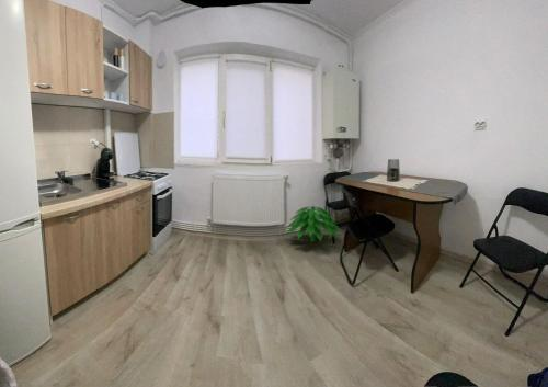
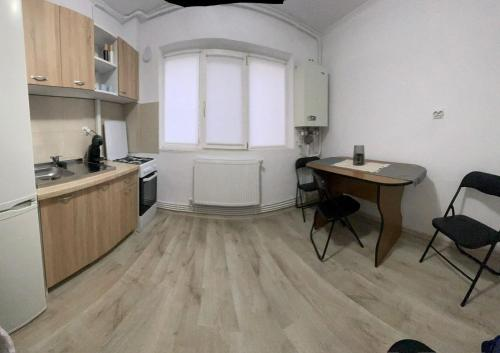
- indoor plant [285,204,342,243]
